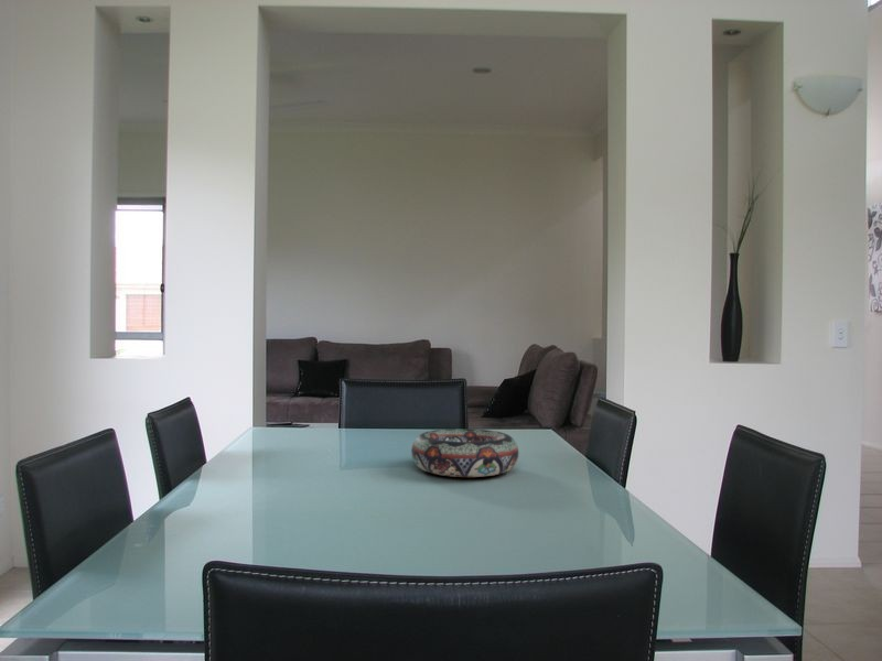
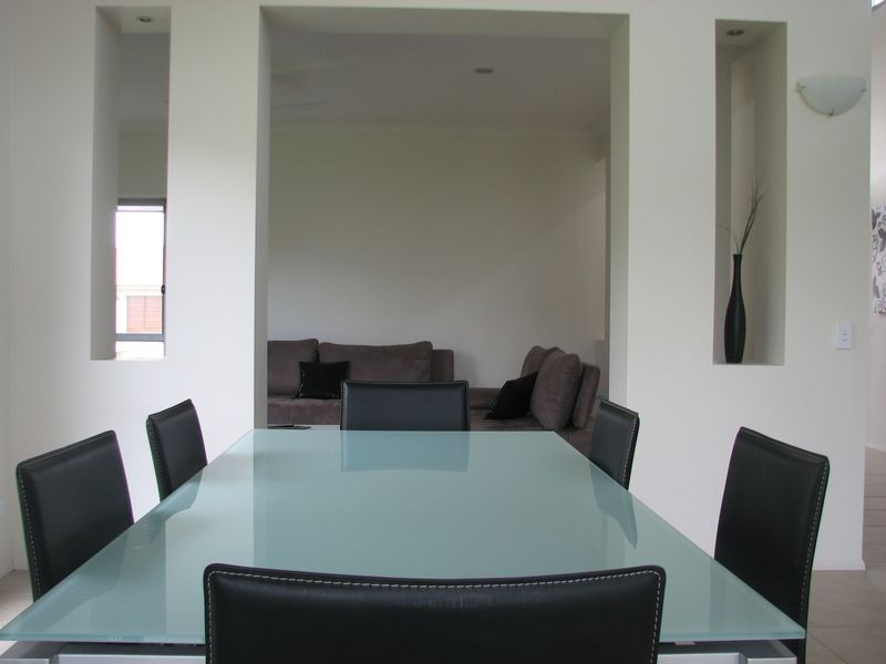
- decorative bowl [410,427,519,478]
